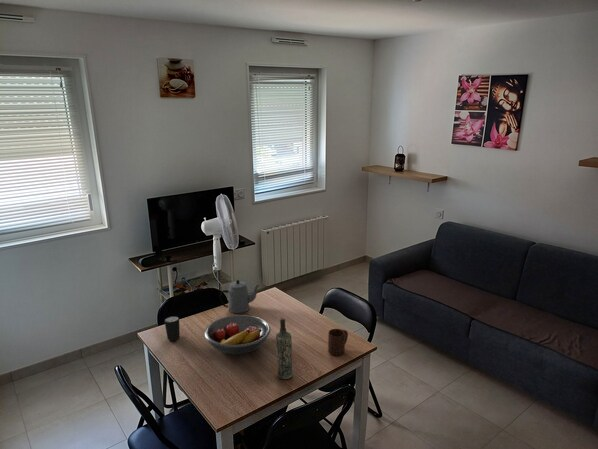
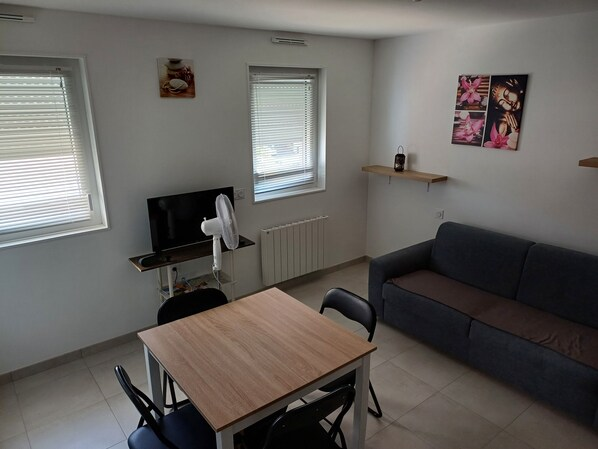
- teapot [219,279,260,314]
- cup [327,328,349,357]
- mug [164,315,181,341]
- fruit bowl [204,314,271,355]
- bottle [275,317,294,380]
